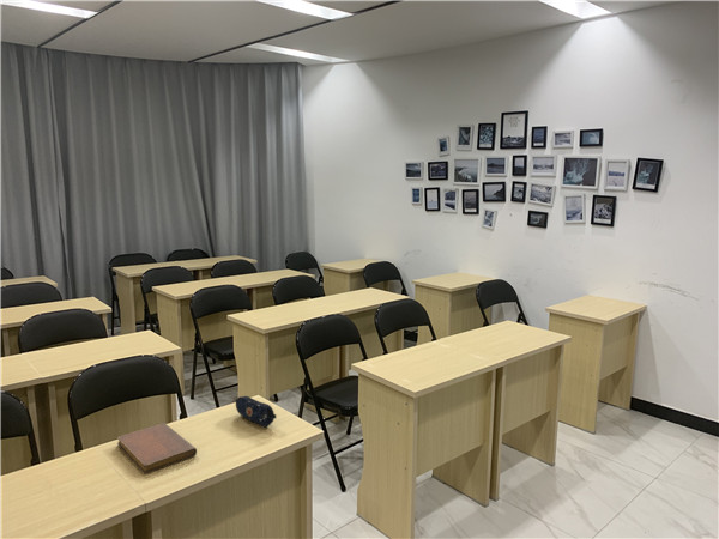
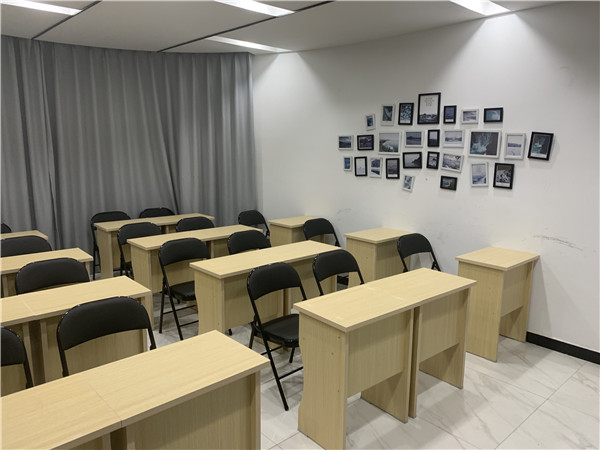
- notebook [116,422,198,474]
- pencil case [235,395,277,429]
